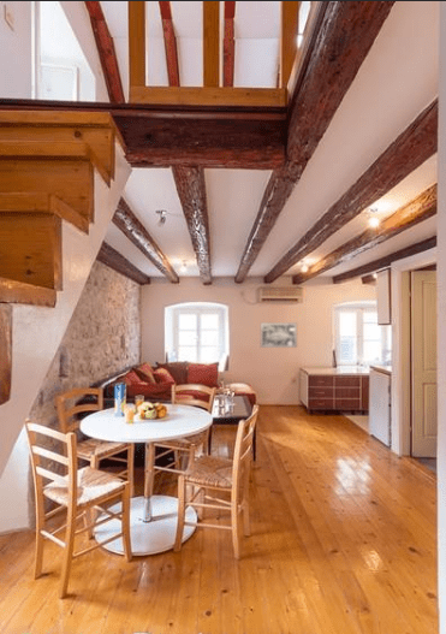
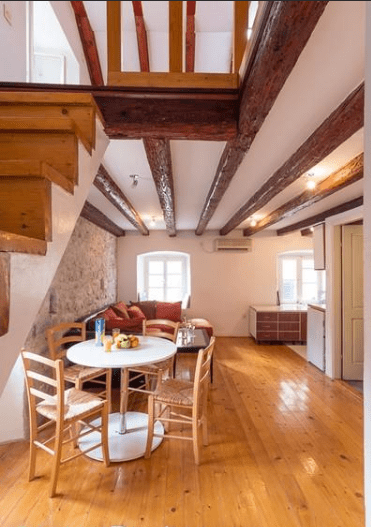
- wall art [260,321,298,349]
